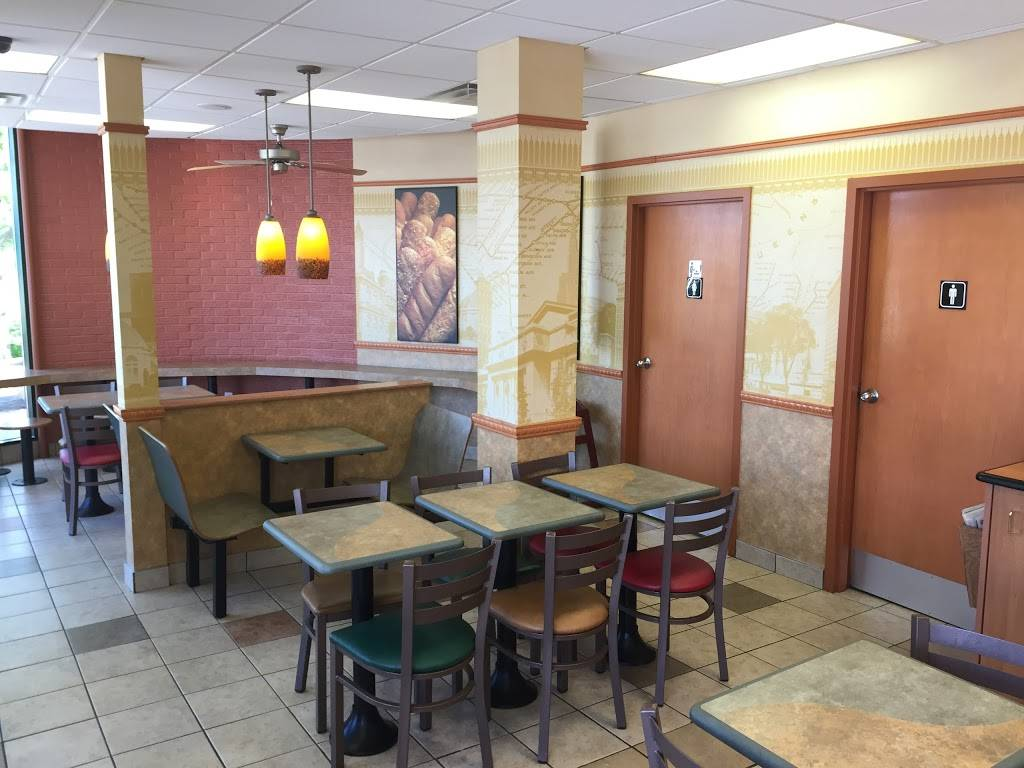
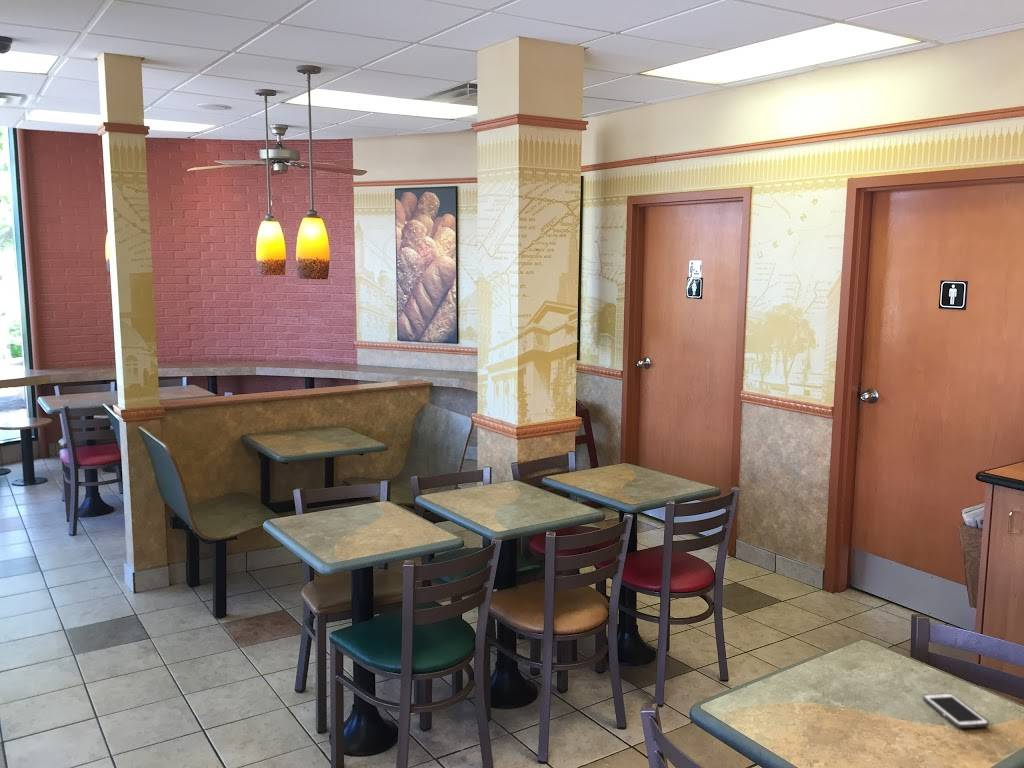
+ cell phone [922,692,990,729]
